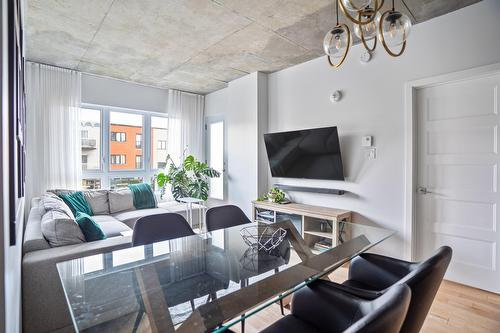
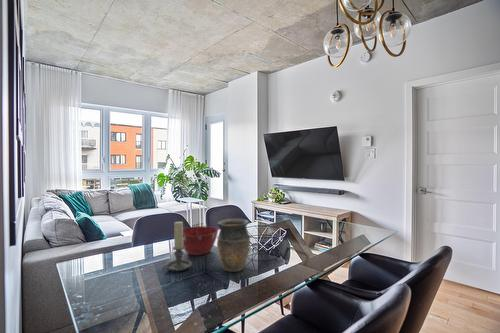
+ candle holder [161,220,193,274]
+ vase [216,218,252,273]
+ mixing bowl [183,225,220,256]
